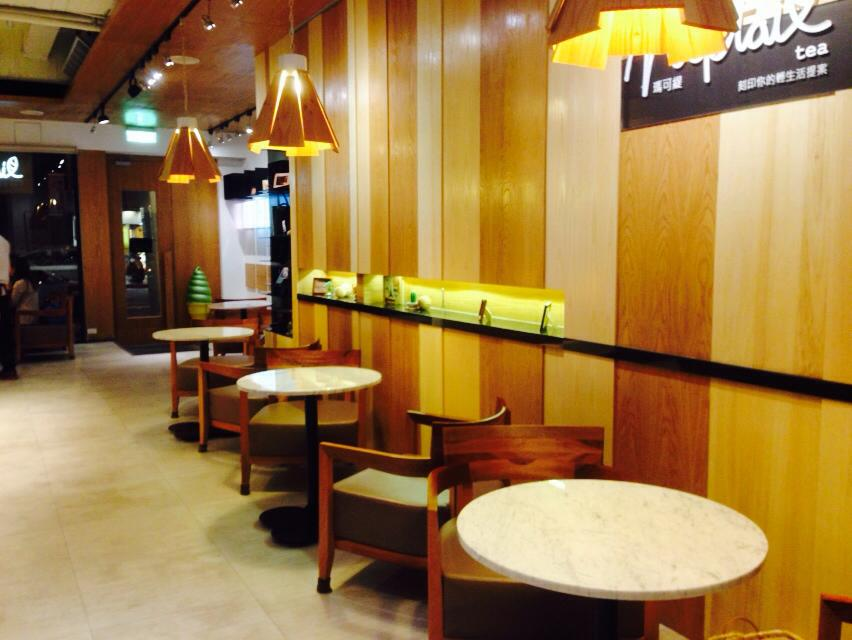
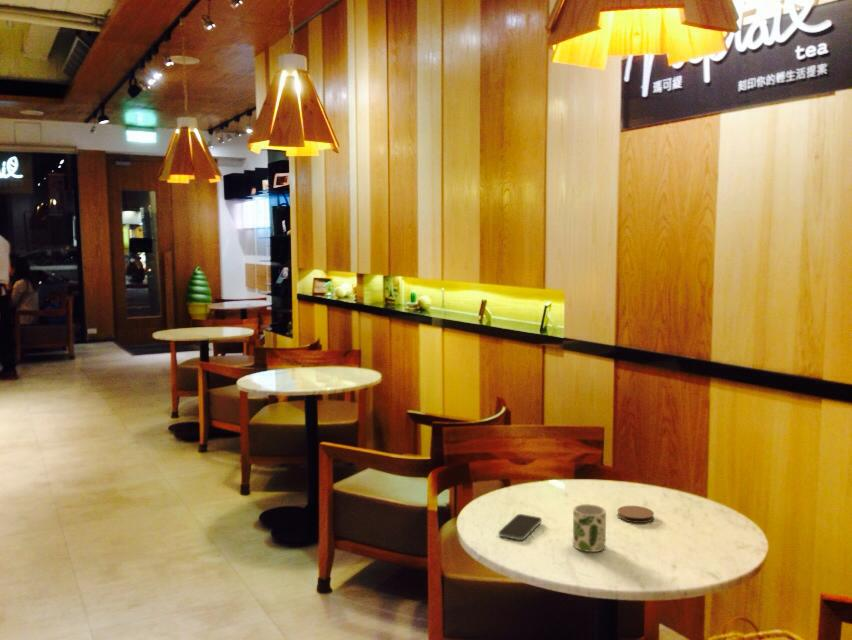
+ coaster [616,505,655,524]
+ smartphone [498,513,543,541]
+ mug [572,503,607,553]
